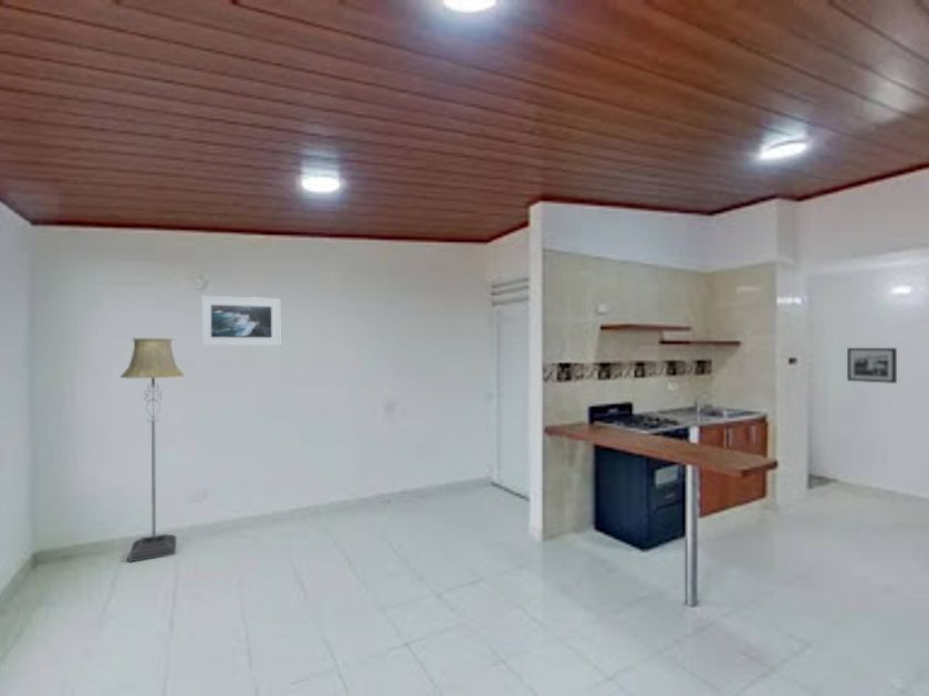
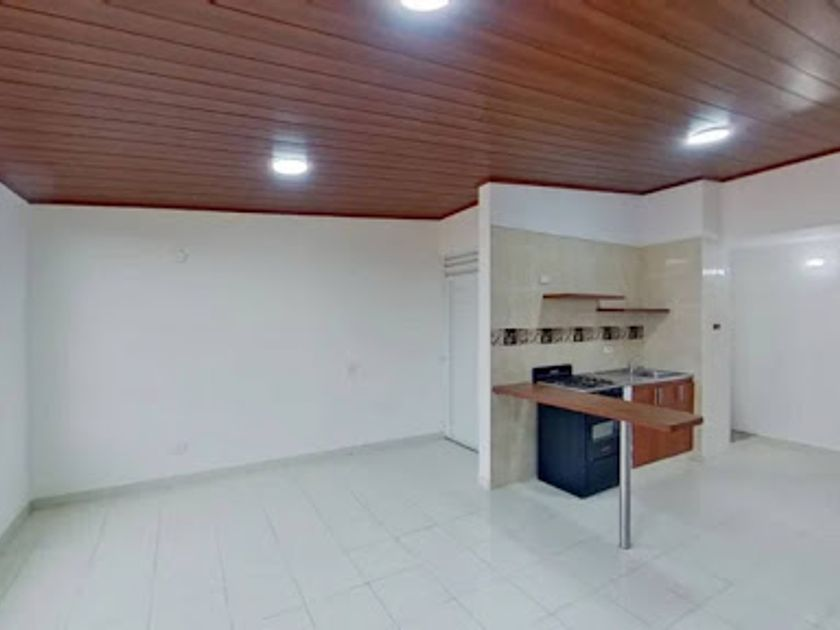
- floor lamp [119,337,186,563]
- picture frame [846,347,898,384]
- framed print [200,295,281,347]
